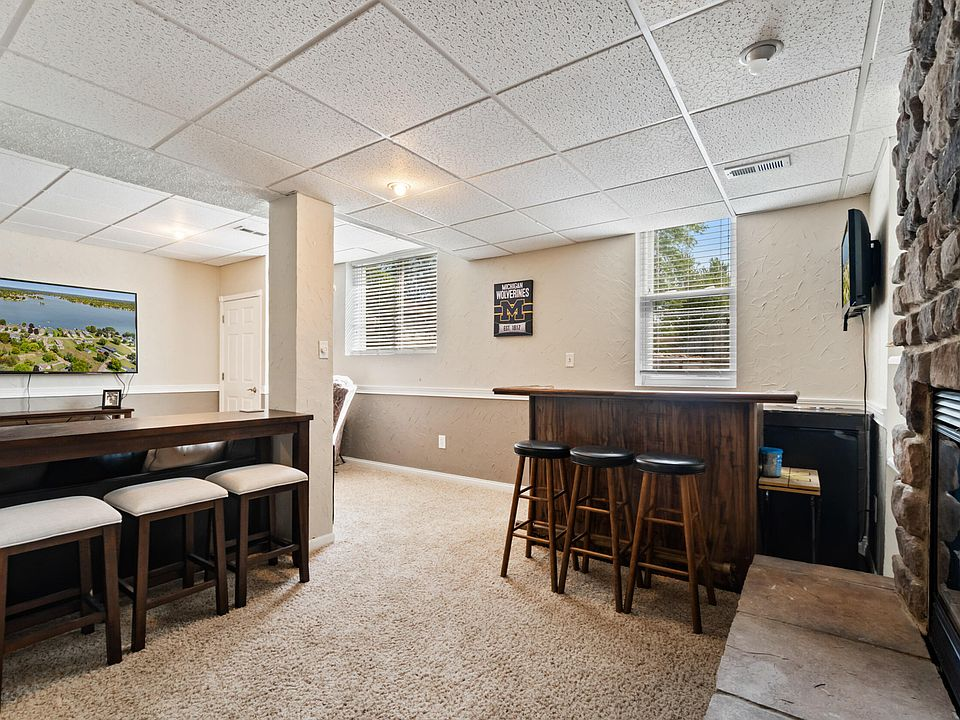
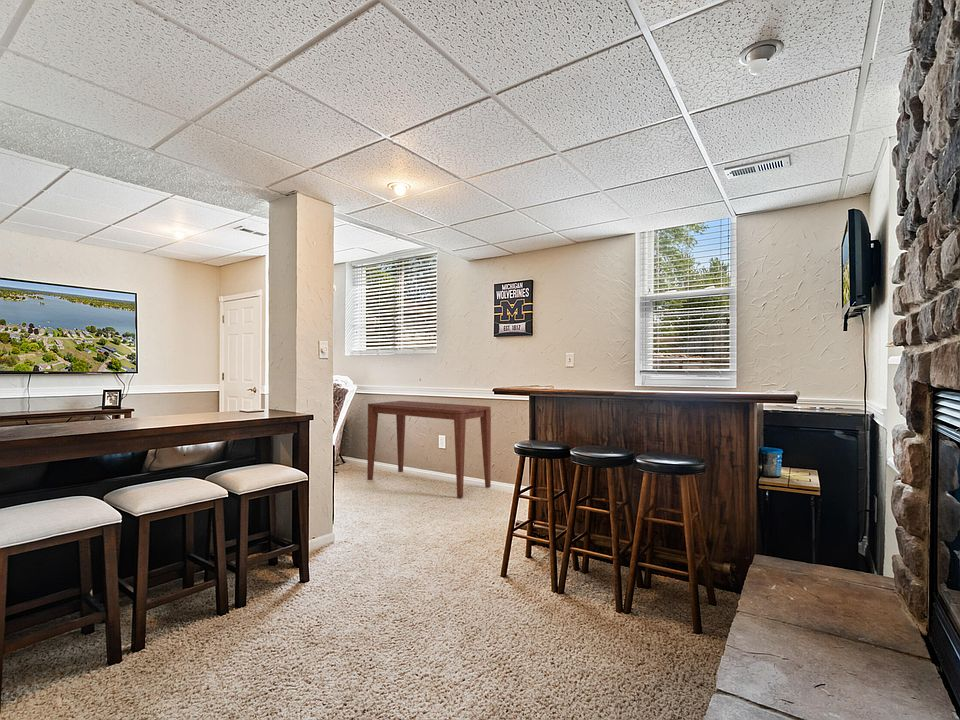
+ console table [366,400,492,499]
